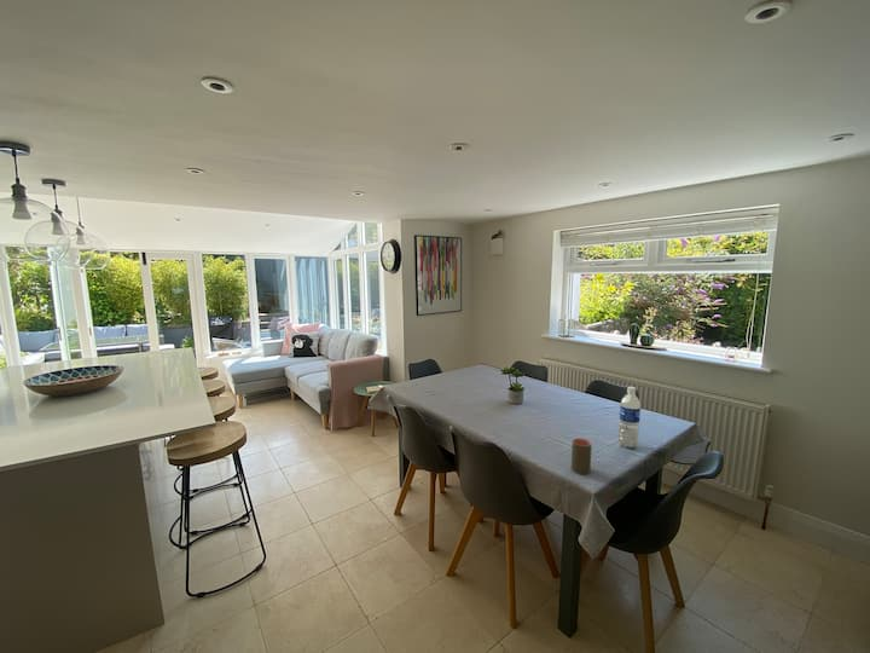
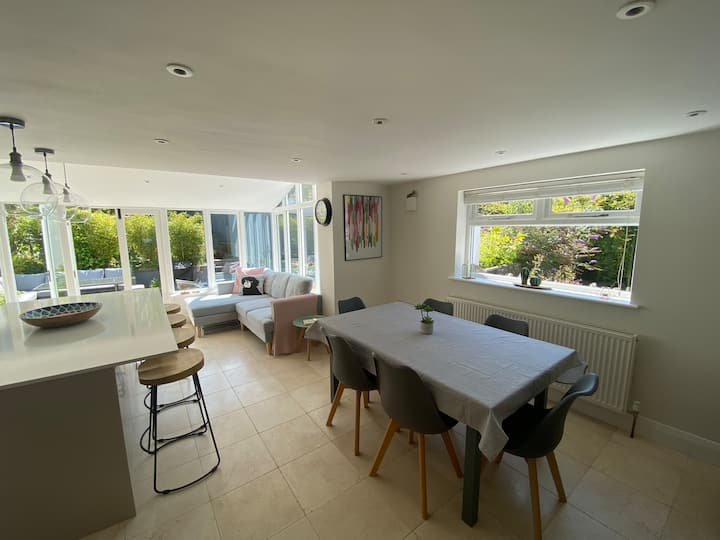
- cup [570,437,593,475]
- water bottle [617,386,642,449]
